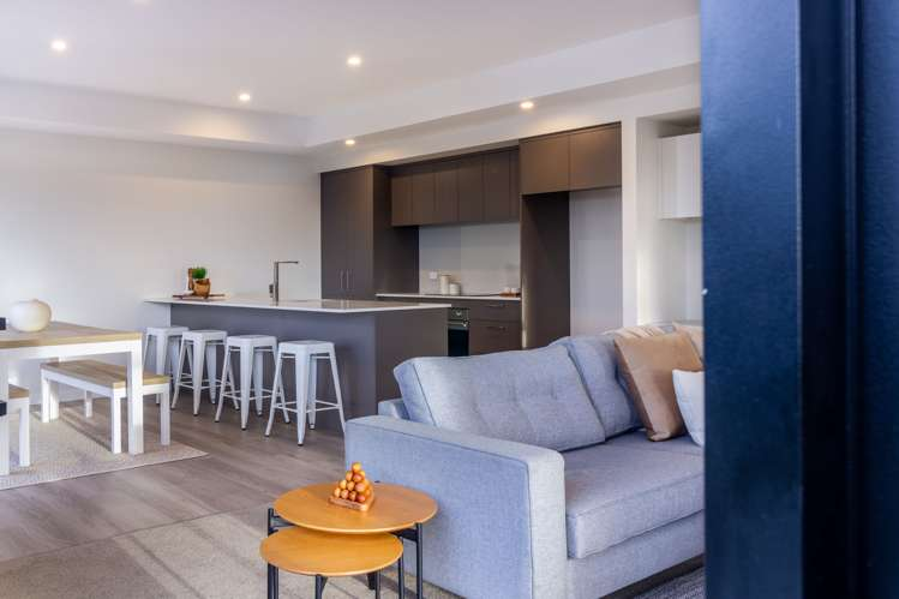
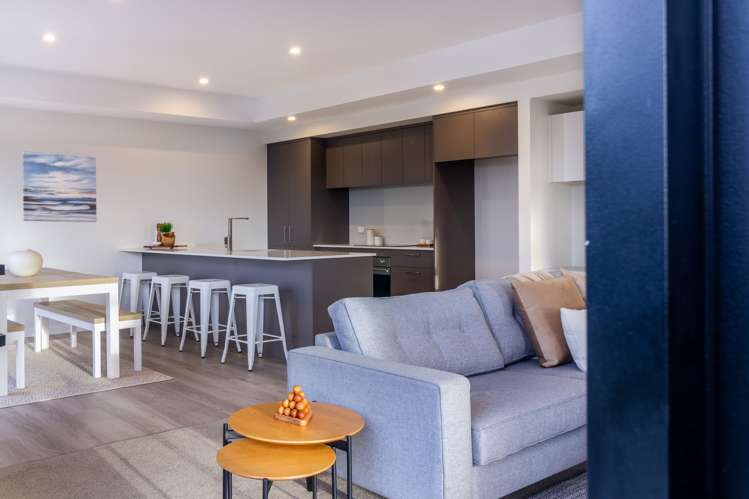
+ wall art [22,150,98,223]
